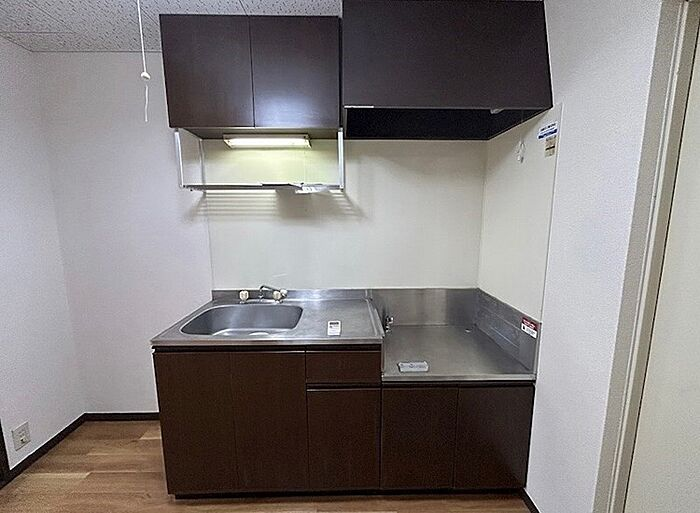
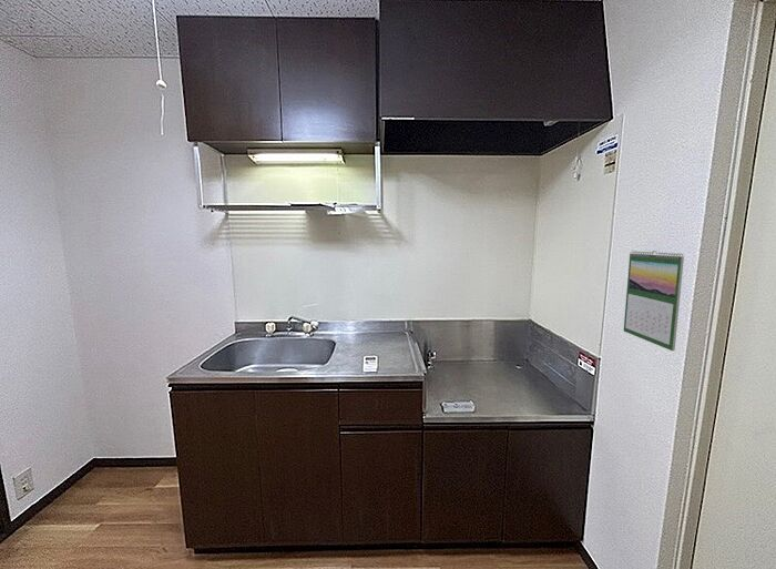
+ calendar [623,250,685,352]
